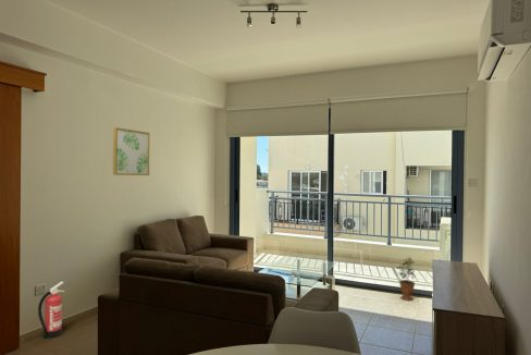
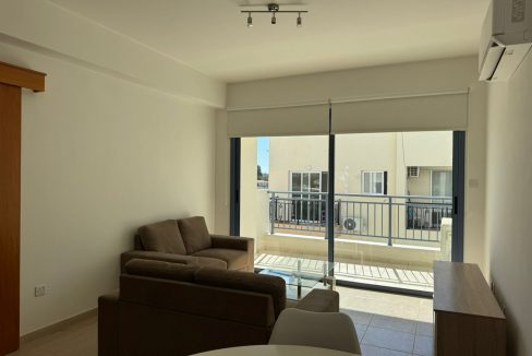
- wall art [112,126,150,176]
- fire extinguisher [37,281,65,339]
- potted plant [395,257,417,302]
